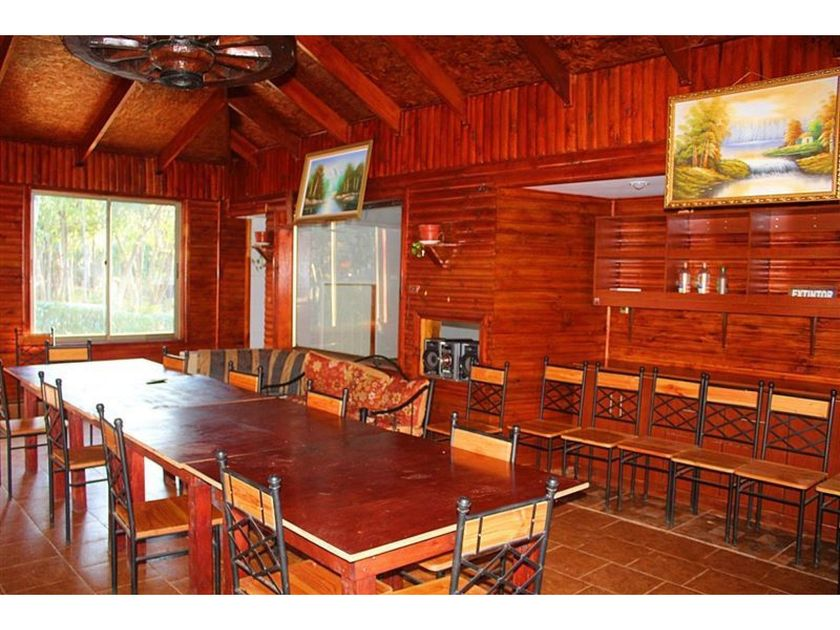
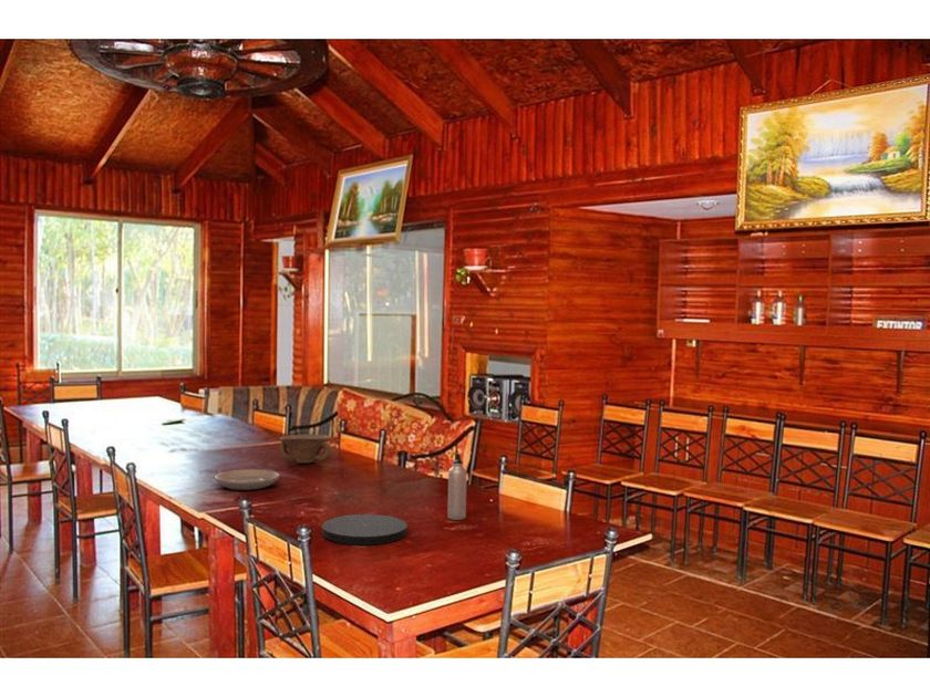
+ plate [321,513,409,545]
+ water bottle [447,452,467,521]
+ bowl [278,434,332,465]
+ plate [214,468,281,491]
